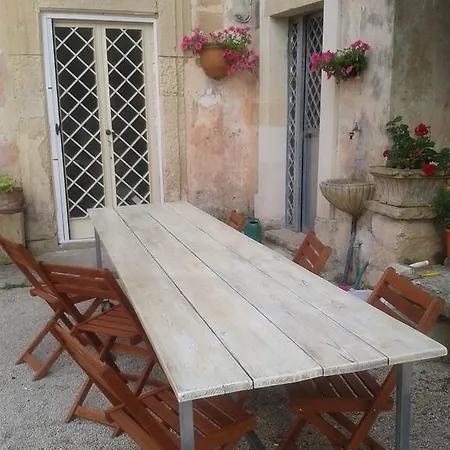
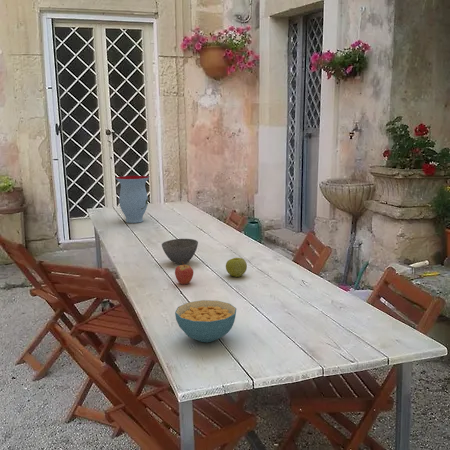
+ fruit [174,262,194,286]
+ apple [225,257,248,278]
+ vase [115,175,150,224]
+ bowl [161,238,199,265]
+ cereal bowl [174,299,237,343]
